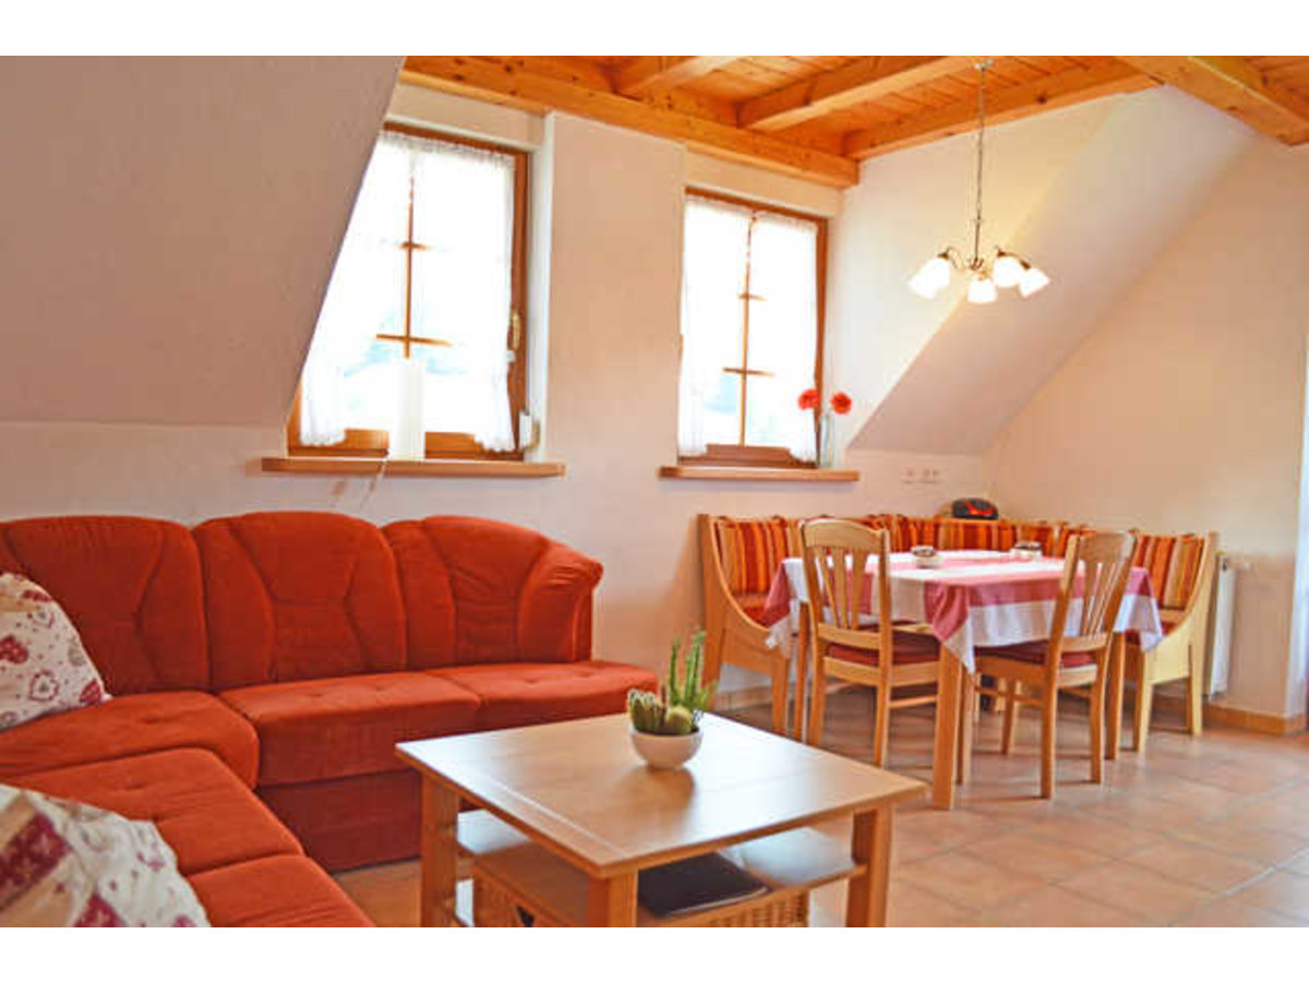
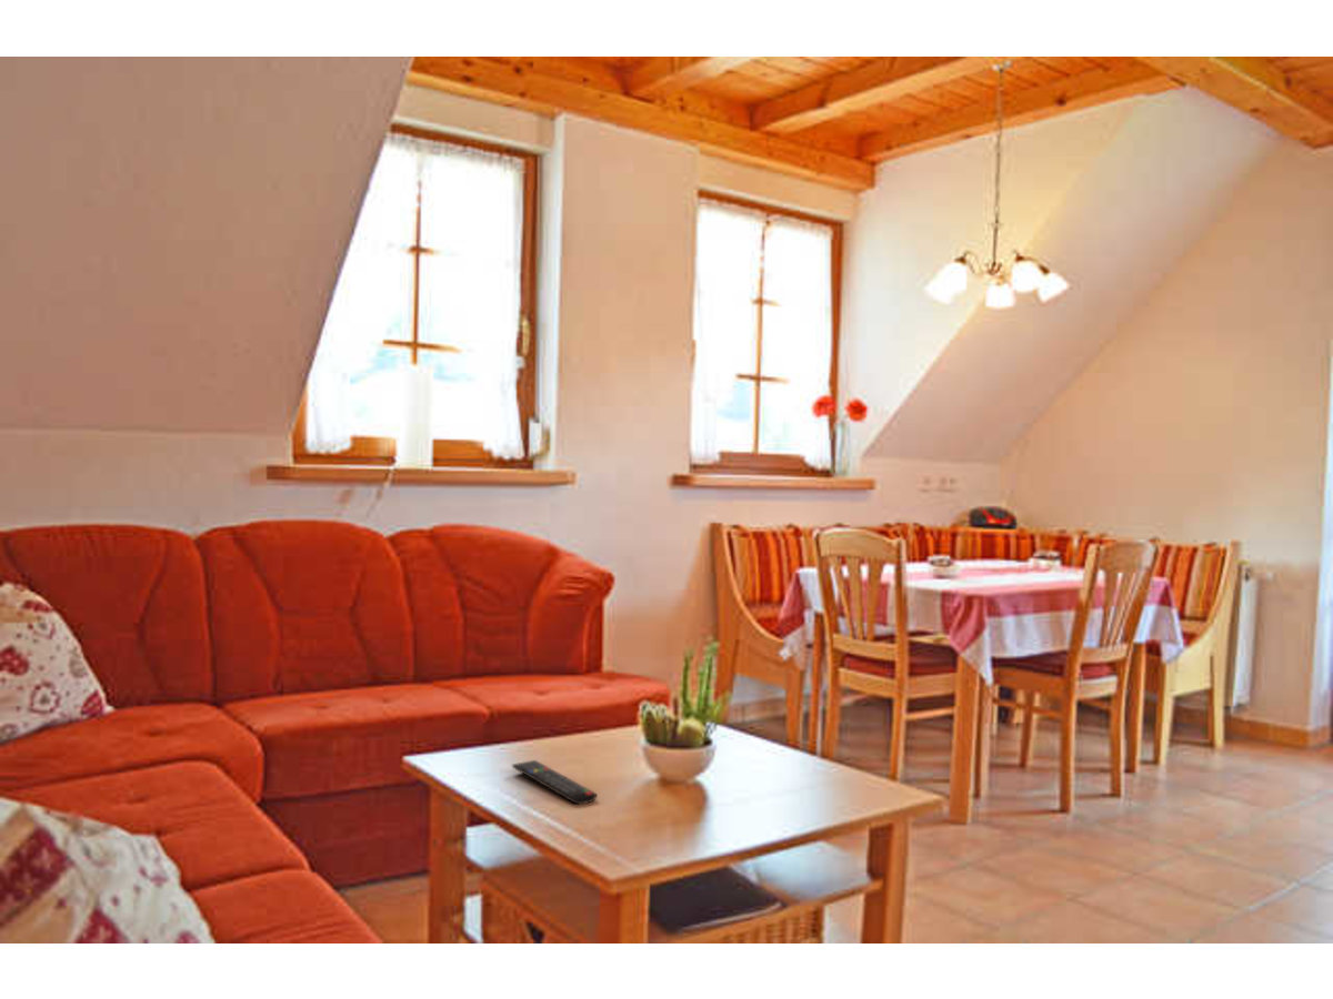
+ remote control [511,759,598,806]
